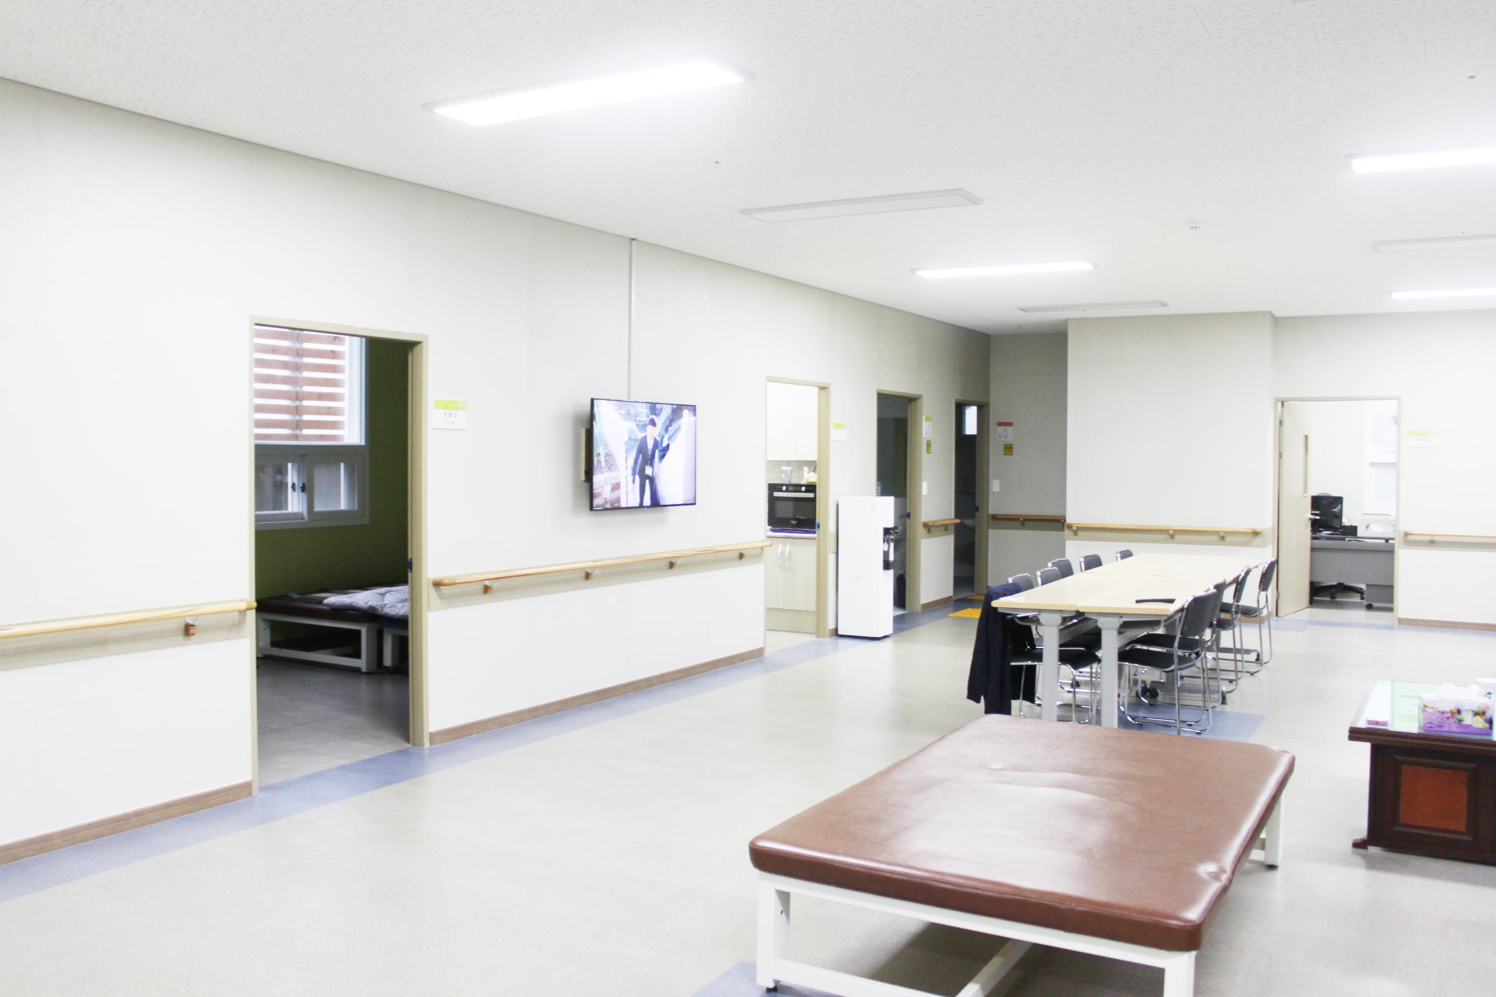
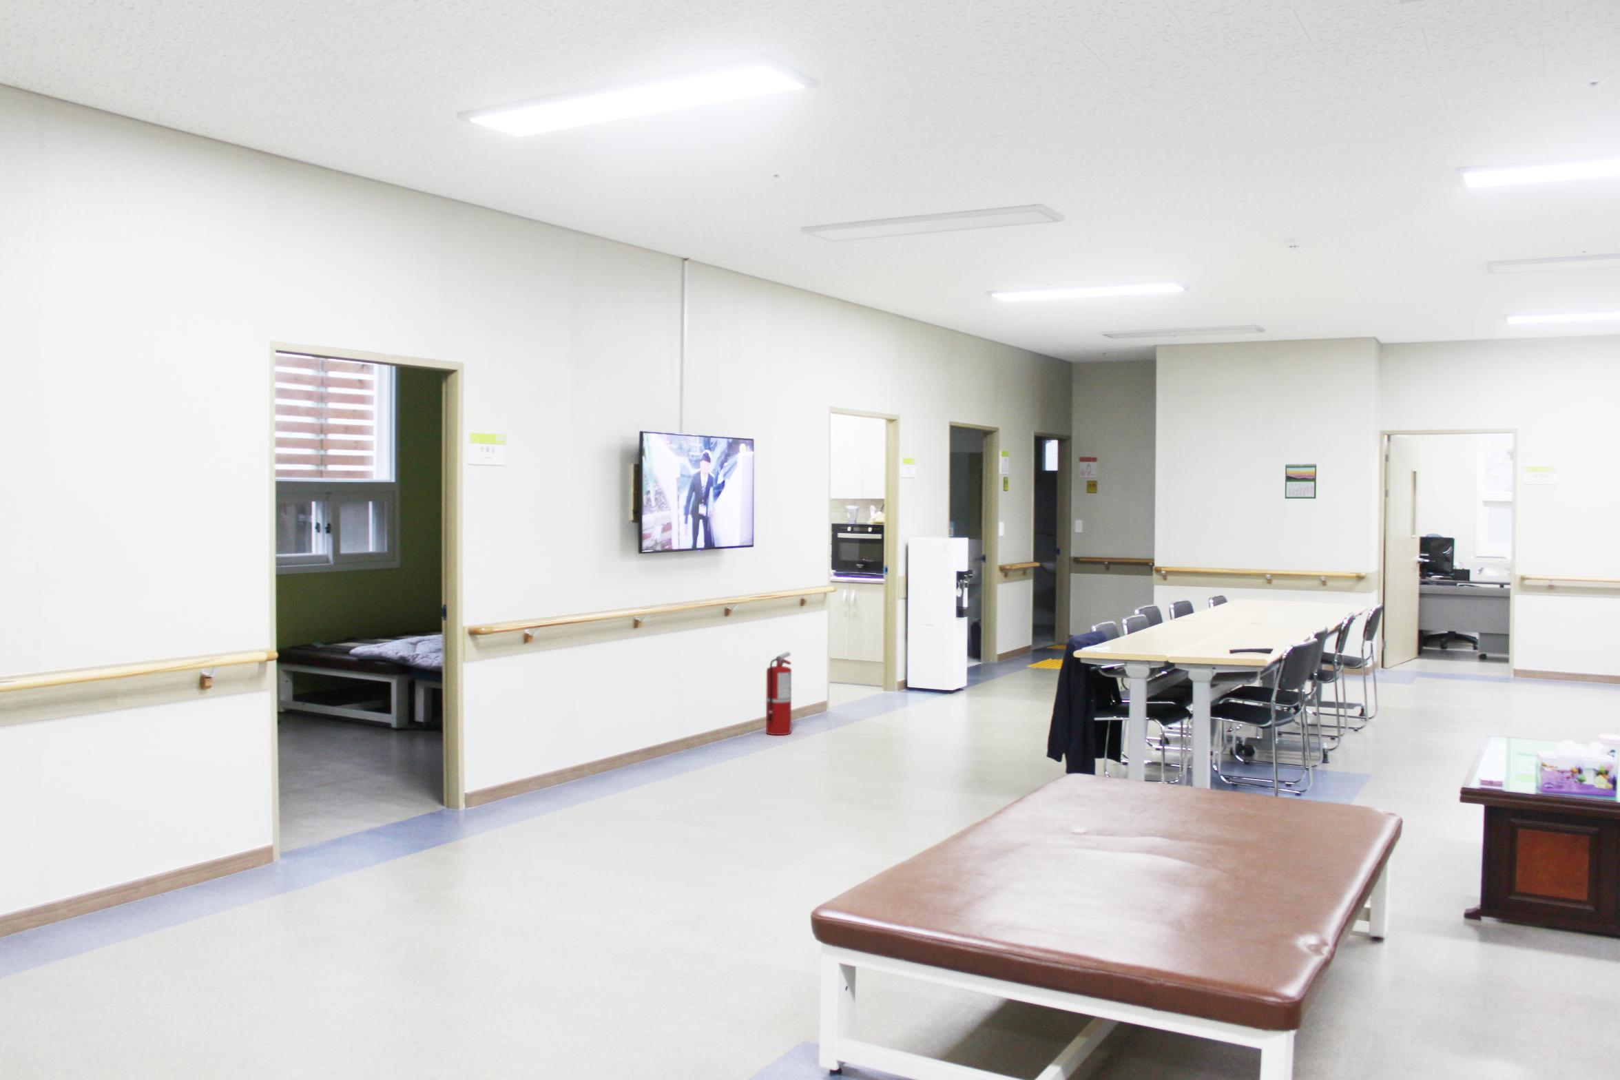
+ calendar [1285,462,1317,499]
+ fire extinguisher [765,652,792,735]
